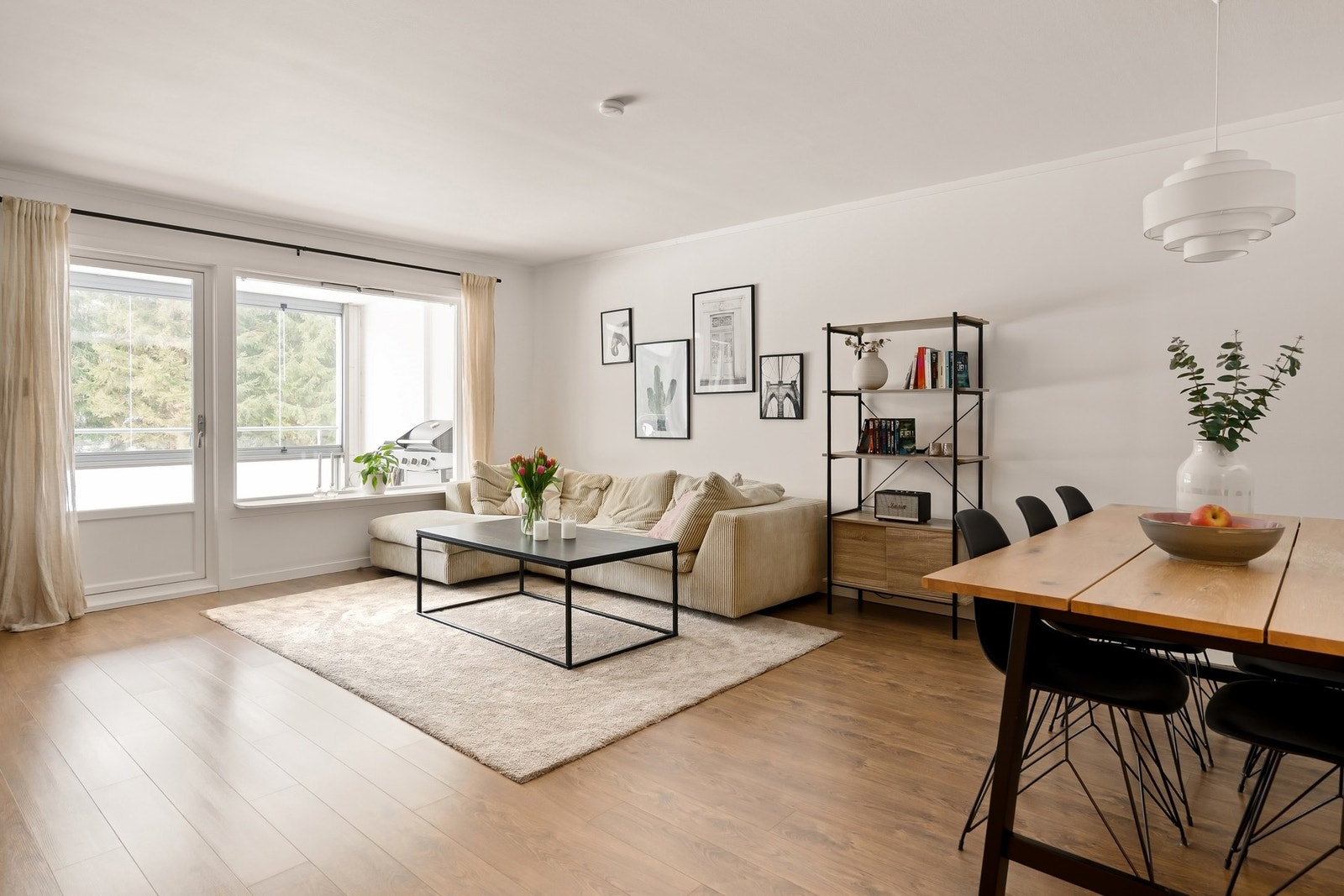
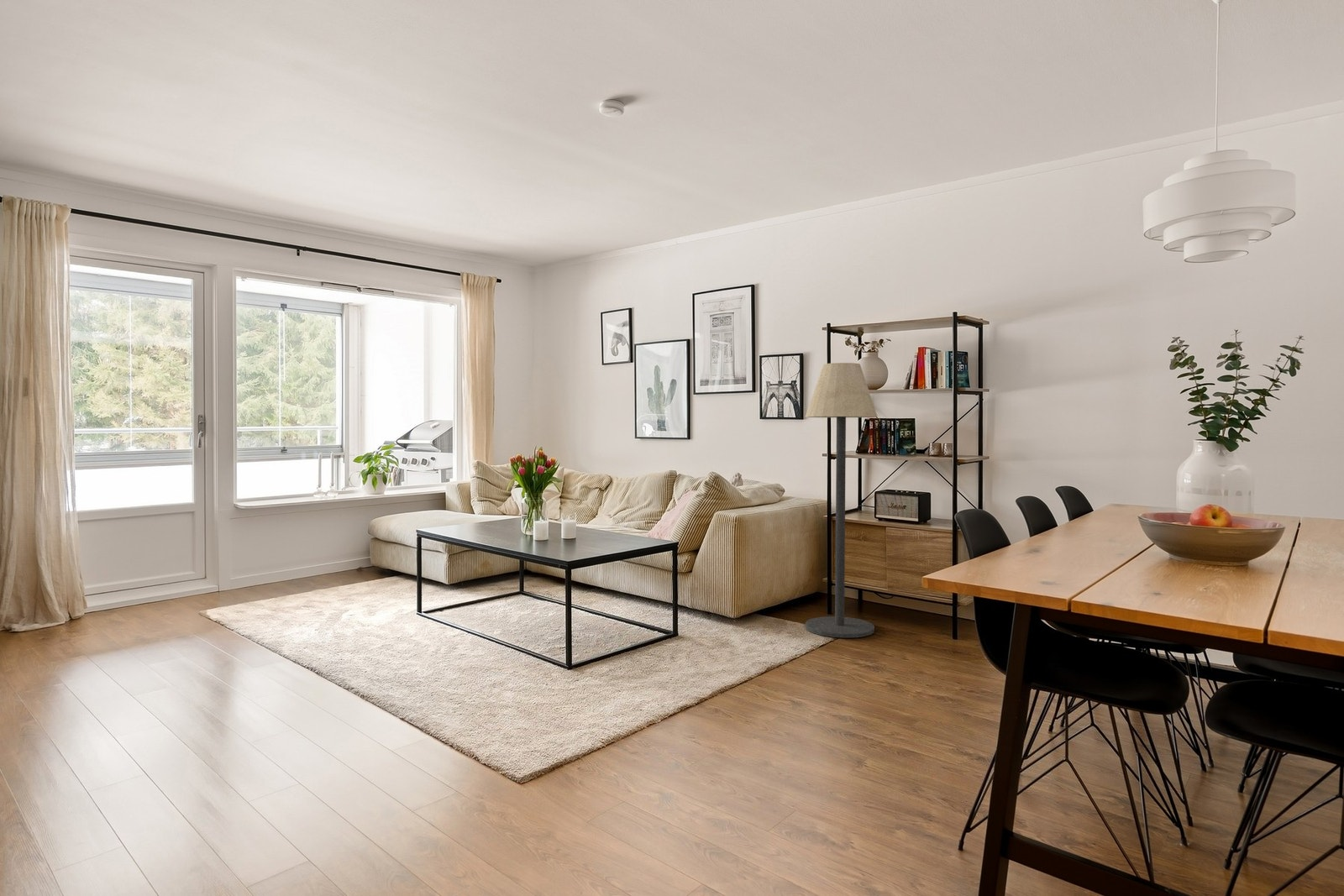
+ floor lamp [805,362,878,638]
